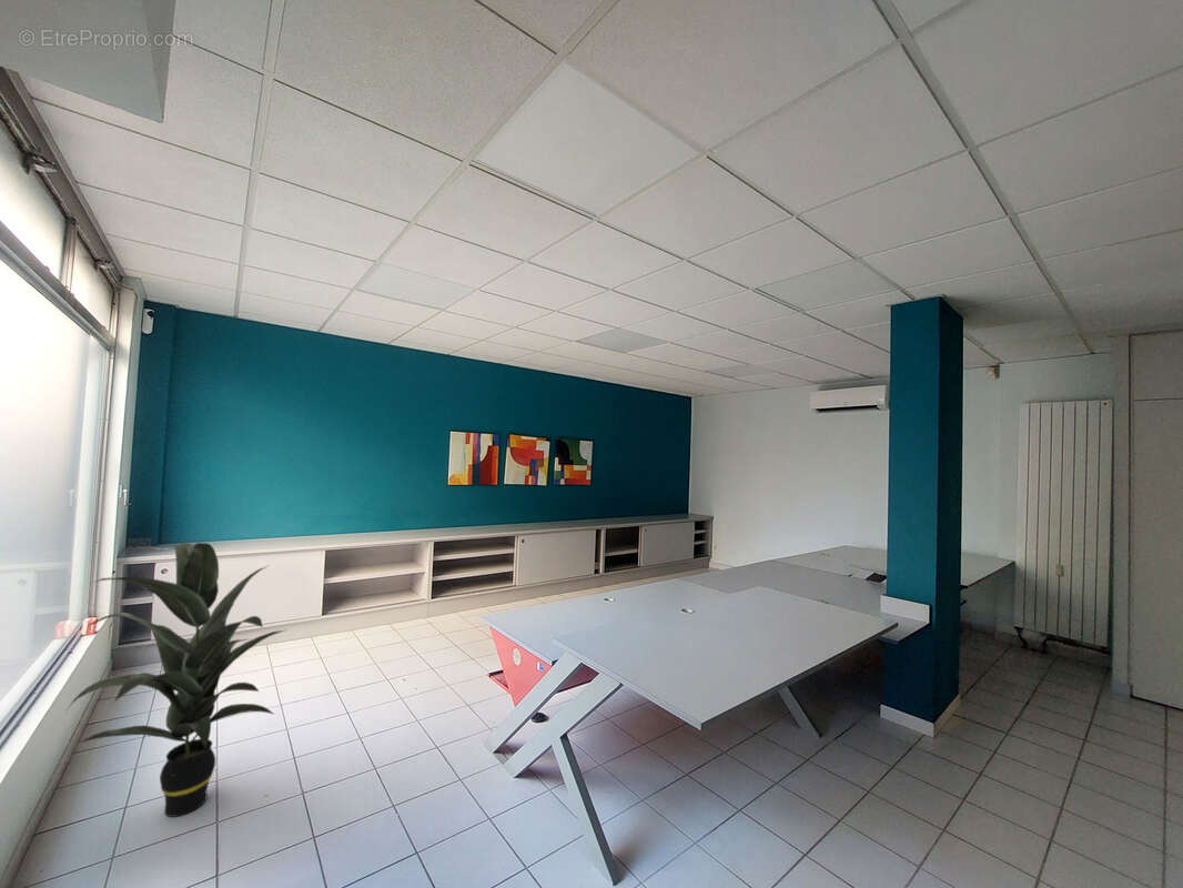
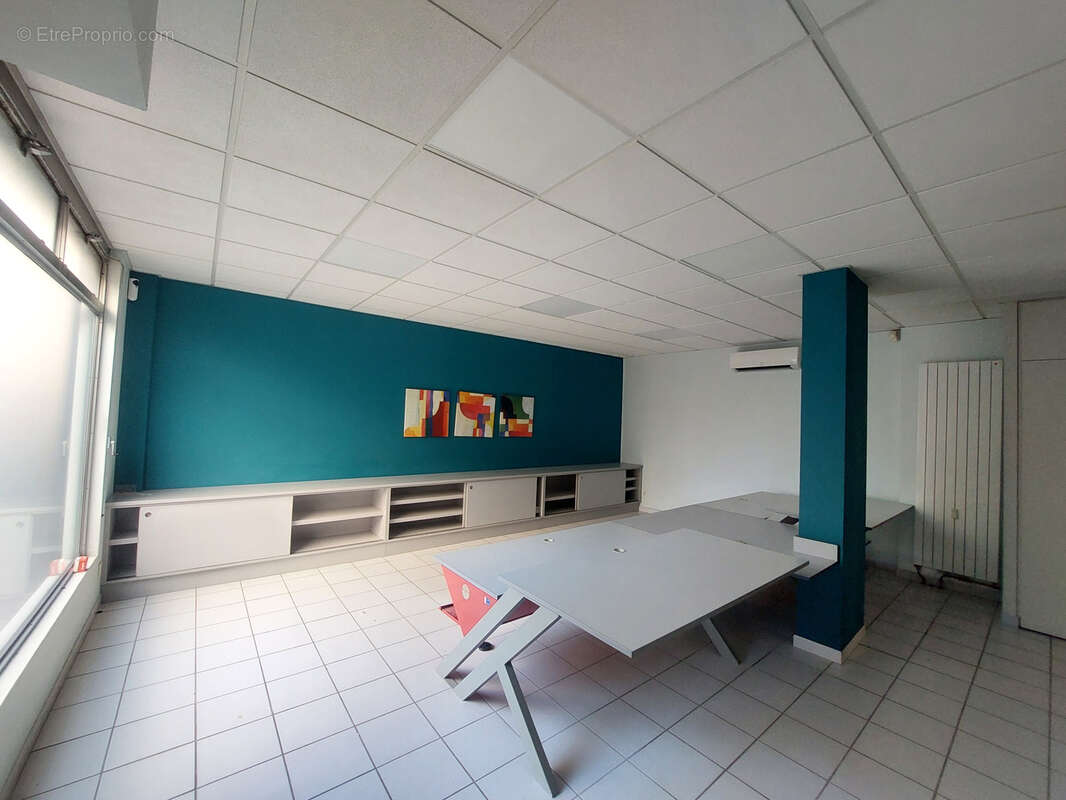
- indoor plant [64,542,285,818]
